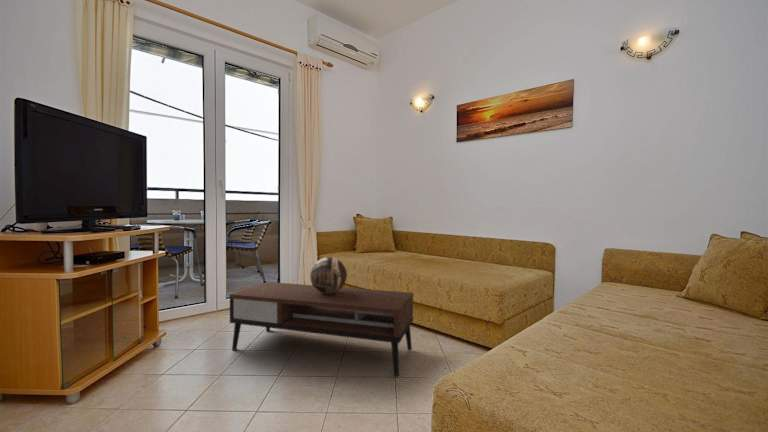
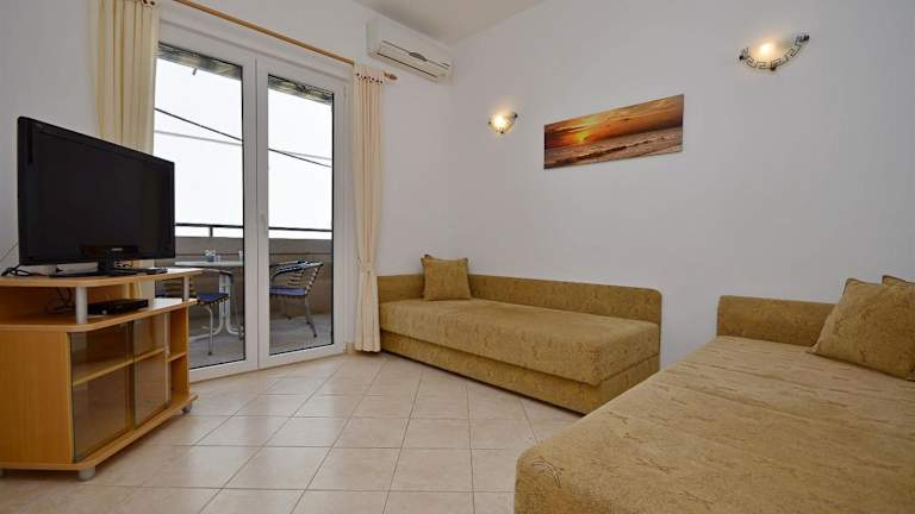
- coffee table [229,281,414,377]
- decorative bowl [309,256,348,294]
